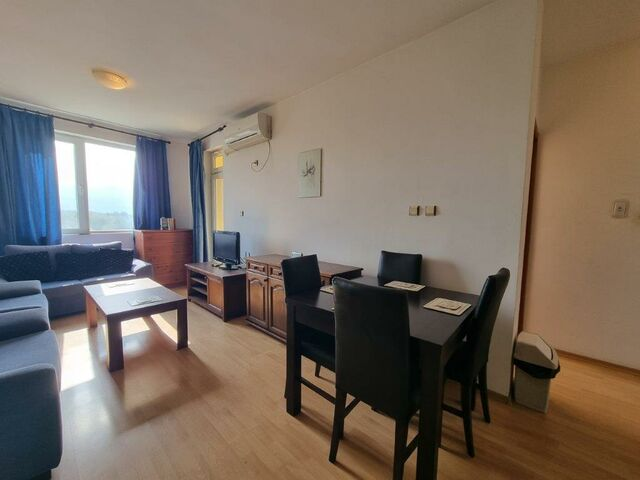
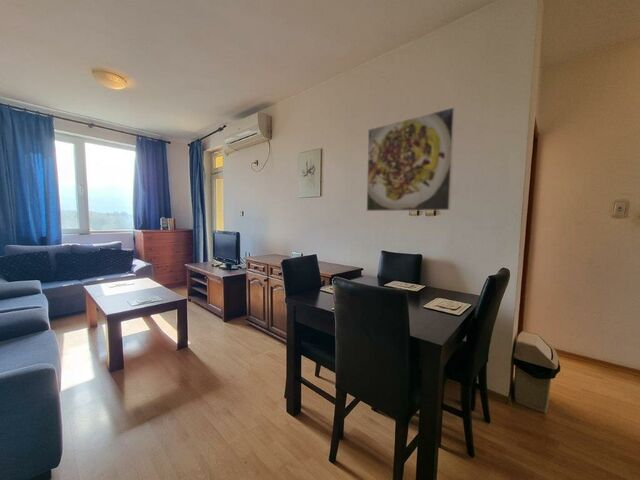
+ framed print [366,106,456,212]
